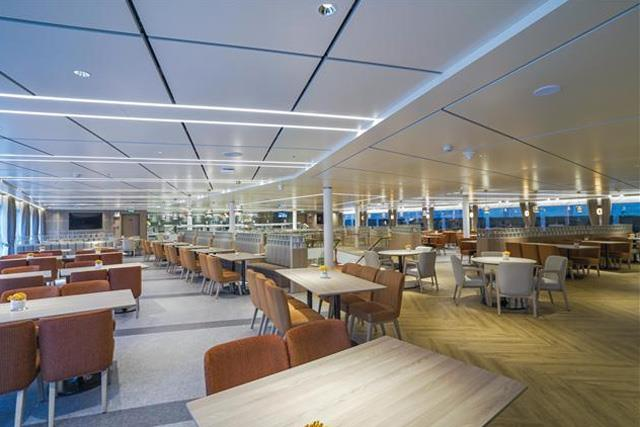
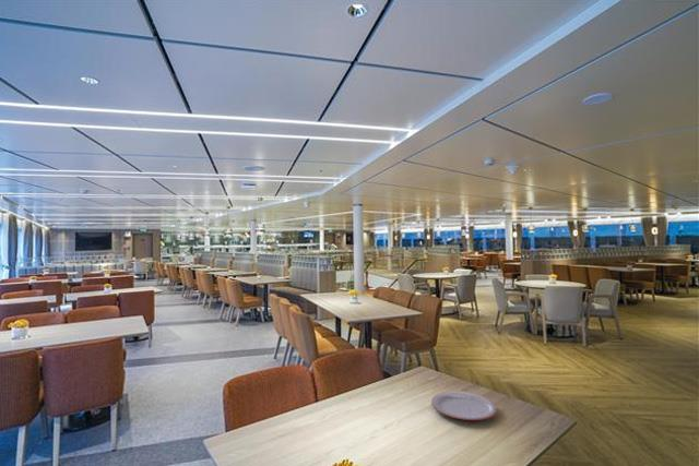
+ plate [430,390,498,421]
